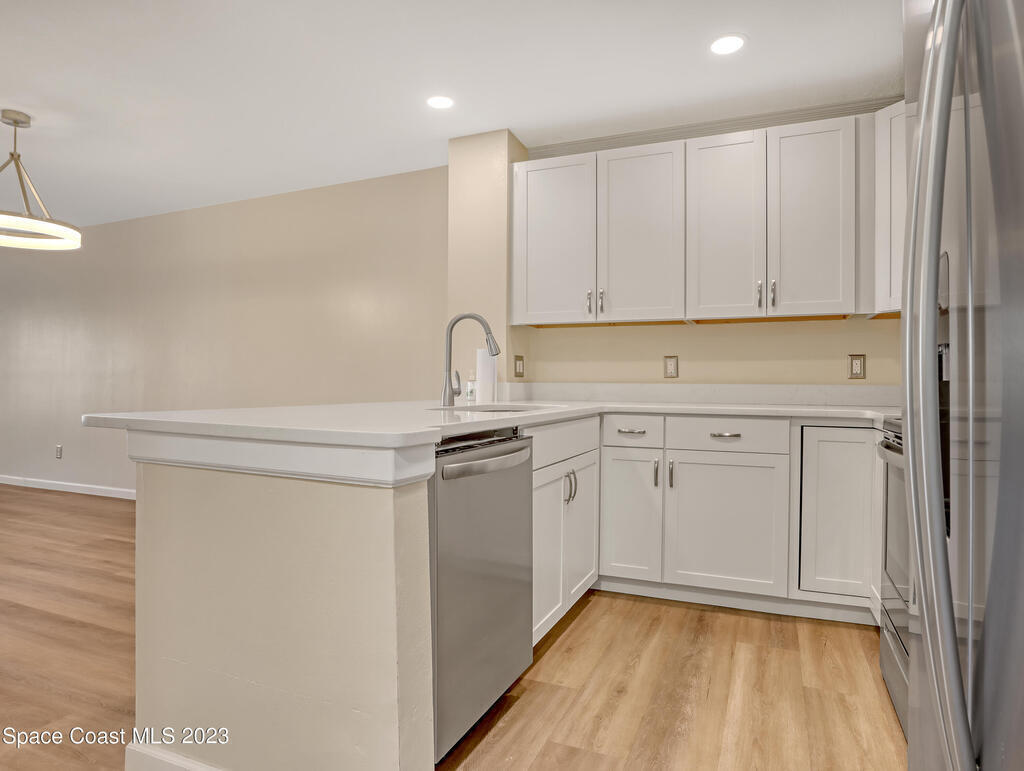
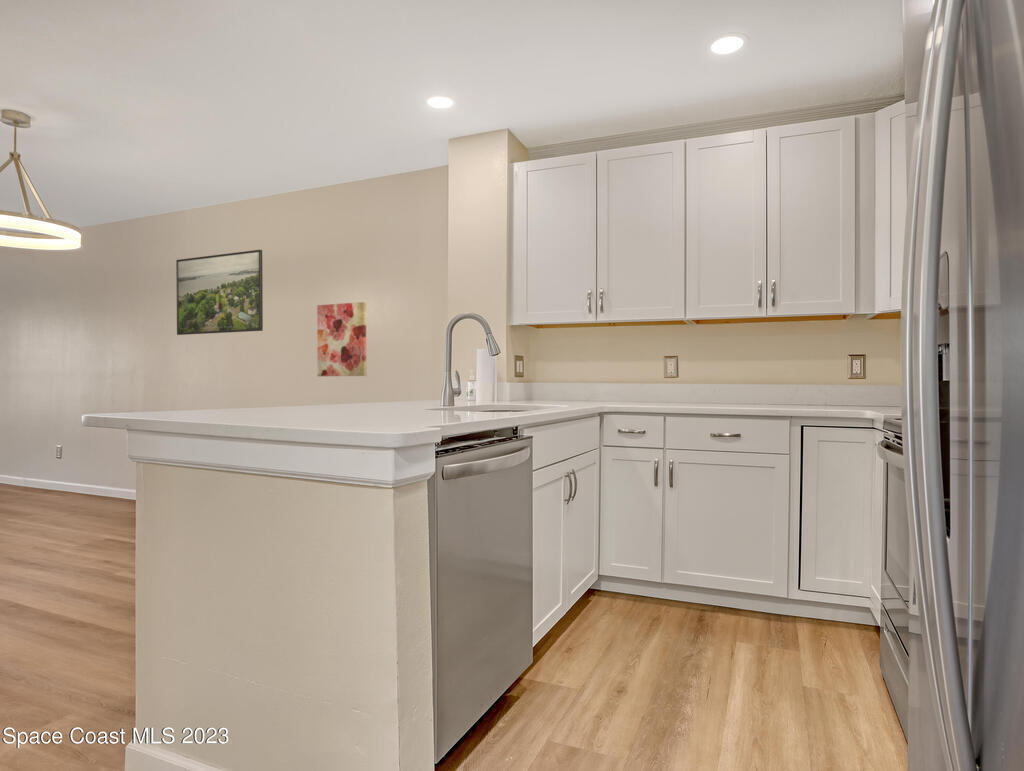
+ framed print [175,249,264,336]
+ wall art [316,301,367,377]
